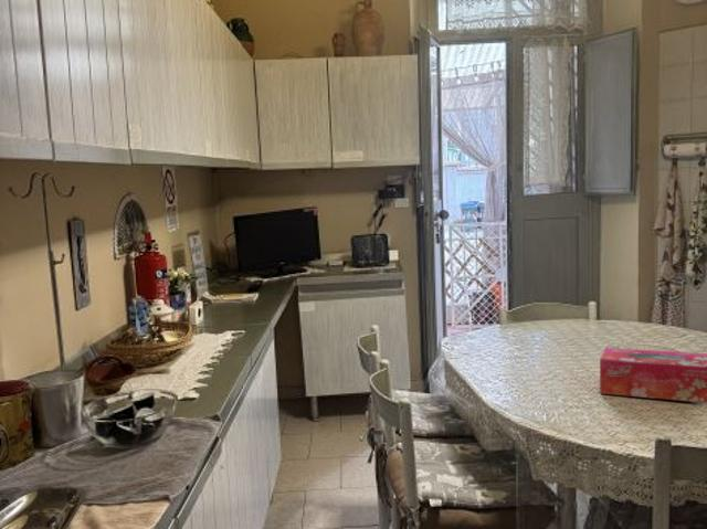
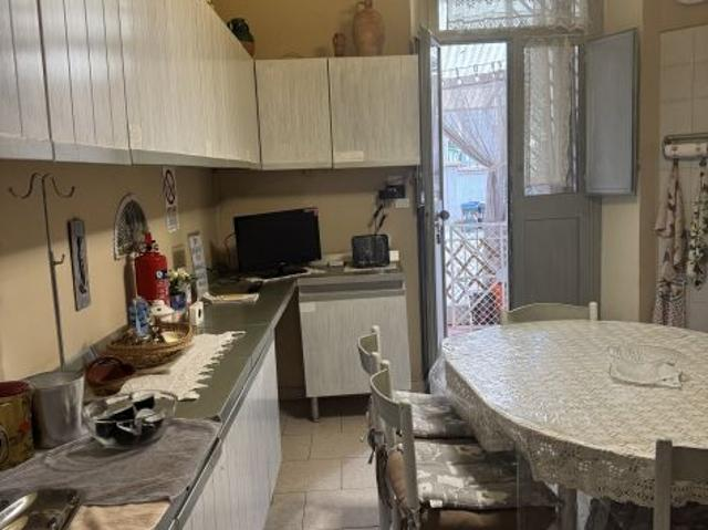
- tissue box [599,347,707,404]
